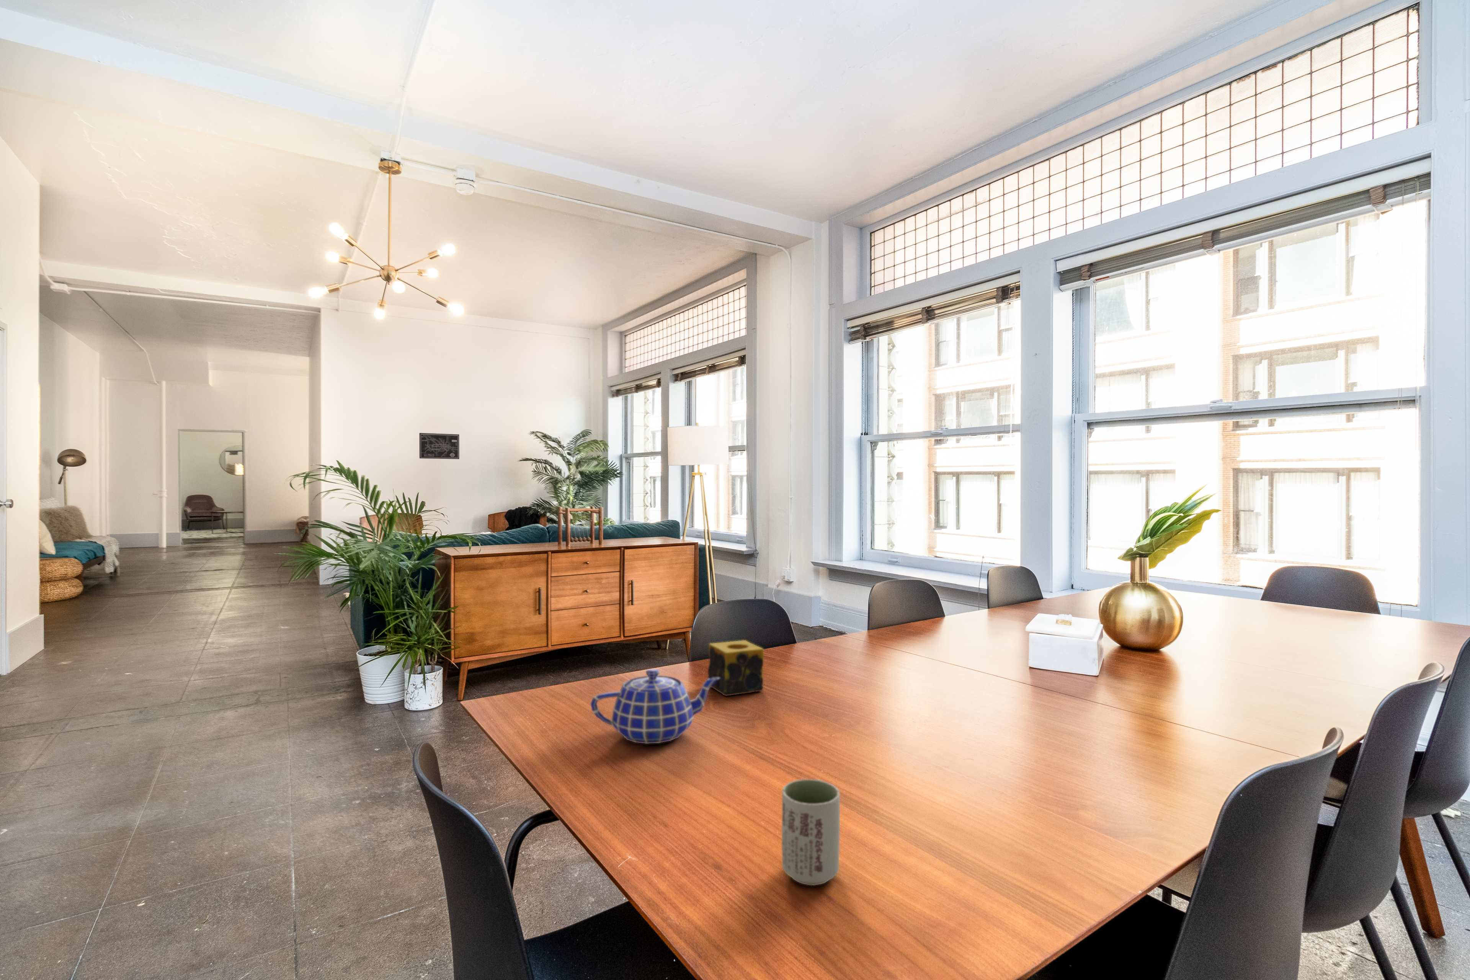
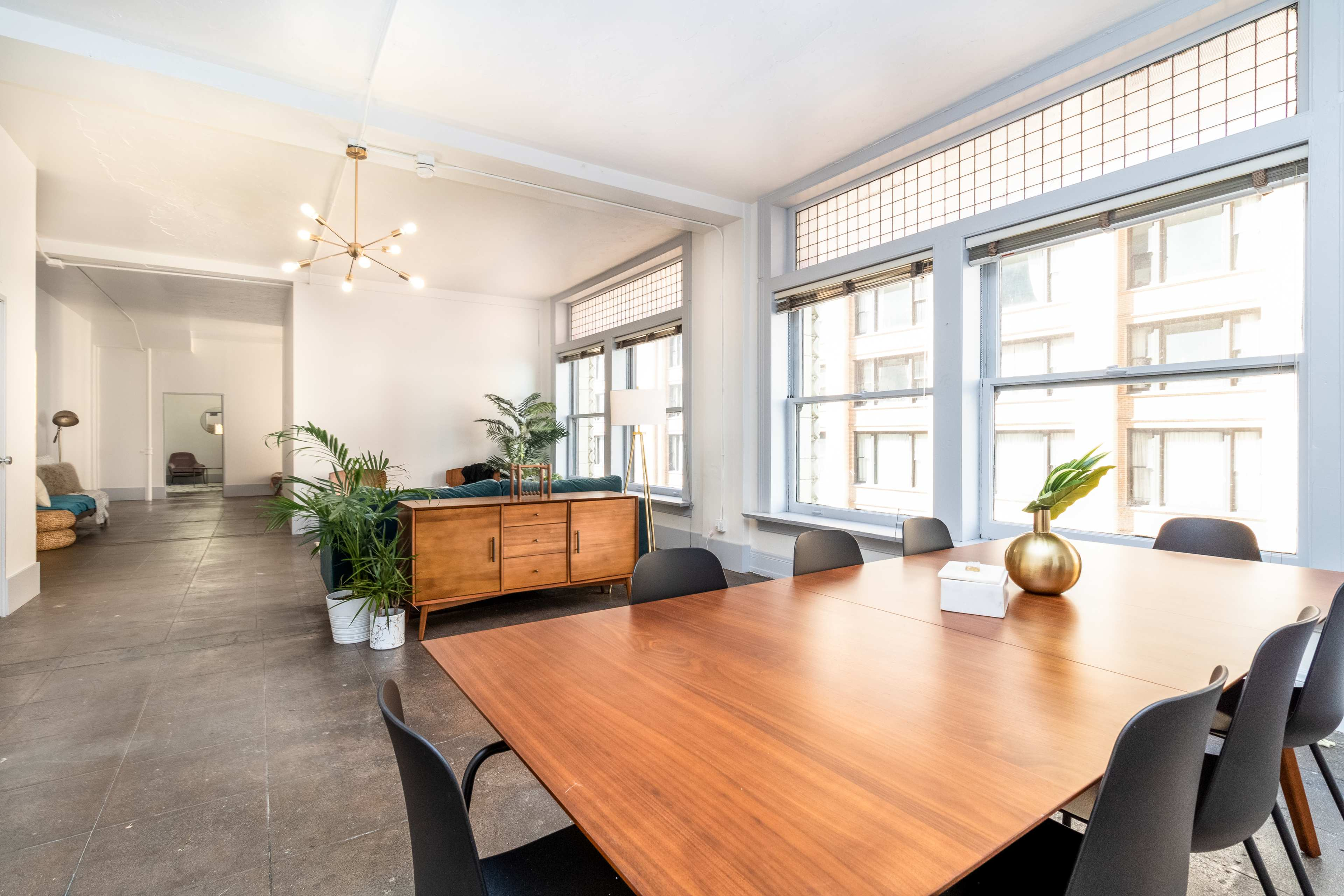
- teapot [590,668,720,744]
- candle [708,640,765,697]
- cup [781,779,840,886]
- wall art [419,432,459,459]
